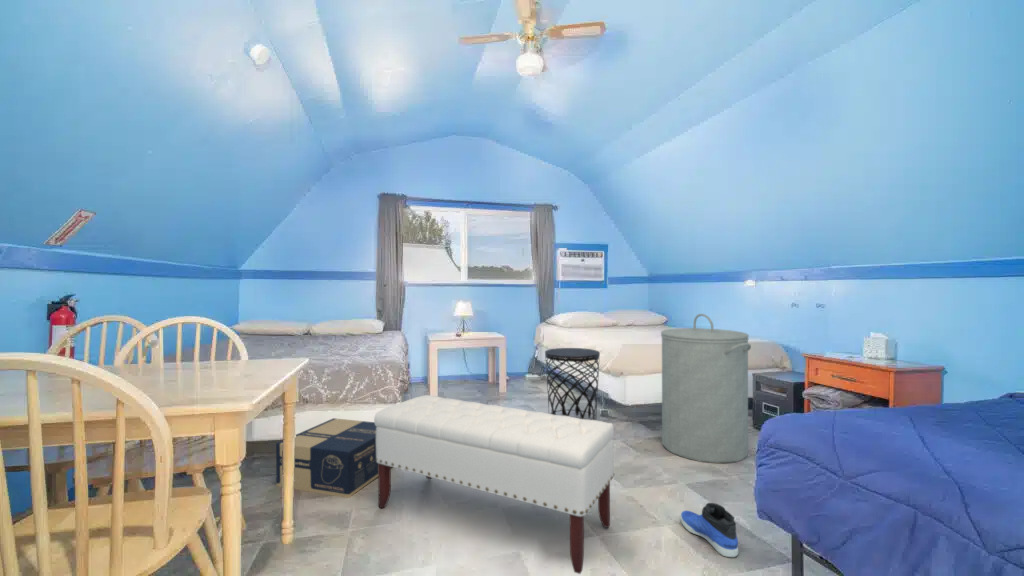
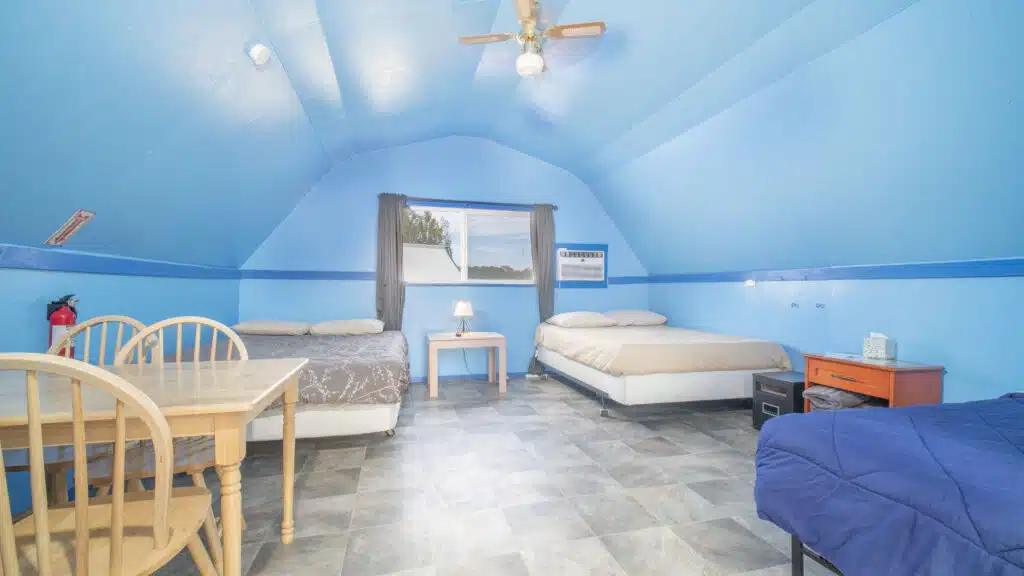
- bench [373,394,615,575]
- laundry hamper [660,313,752,464]
- side table [544,347,601,421]
- cardboard box [275,417,378,499]
- sneaker [679,502,739,558]
